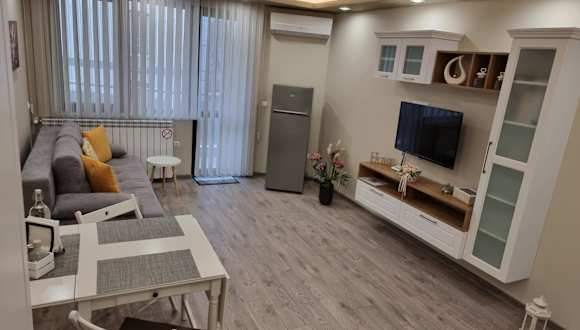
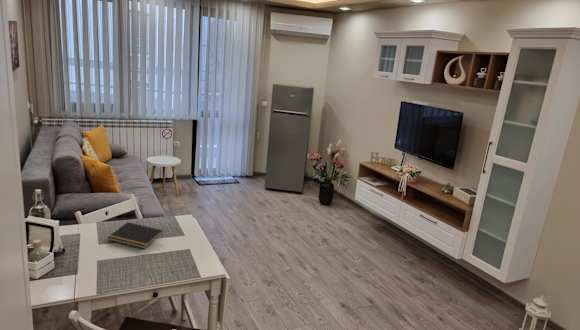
+ notepad [106,221,164,249]
